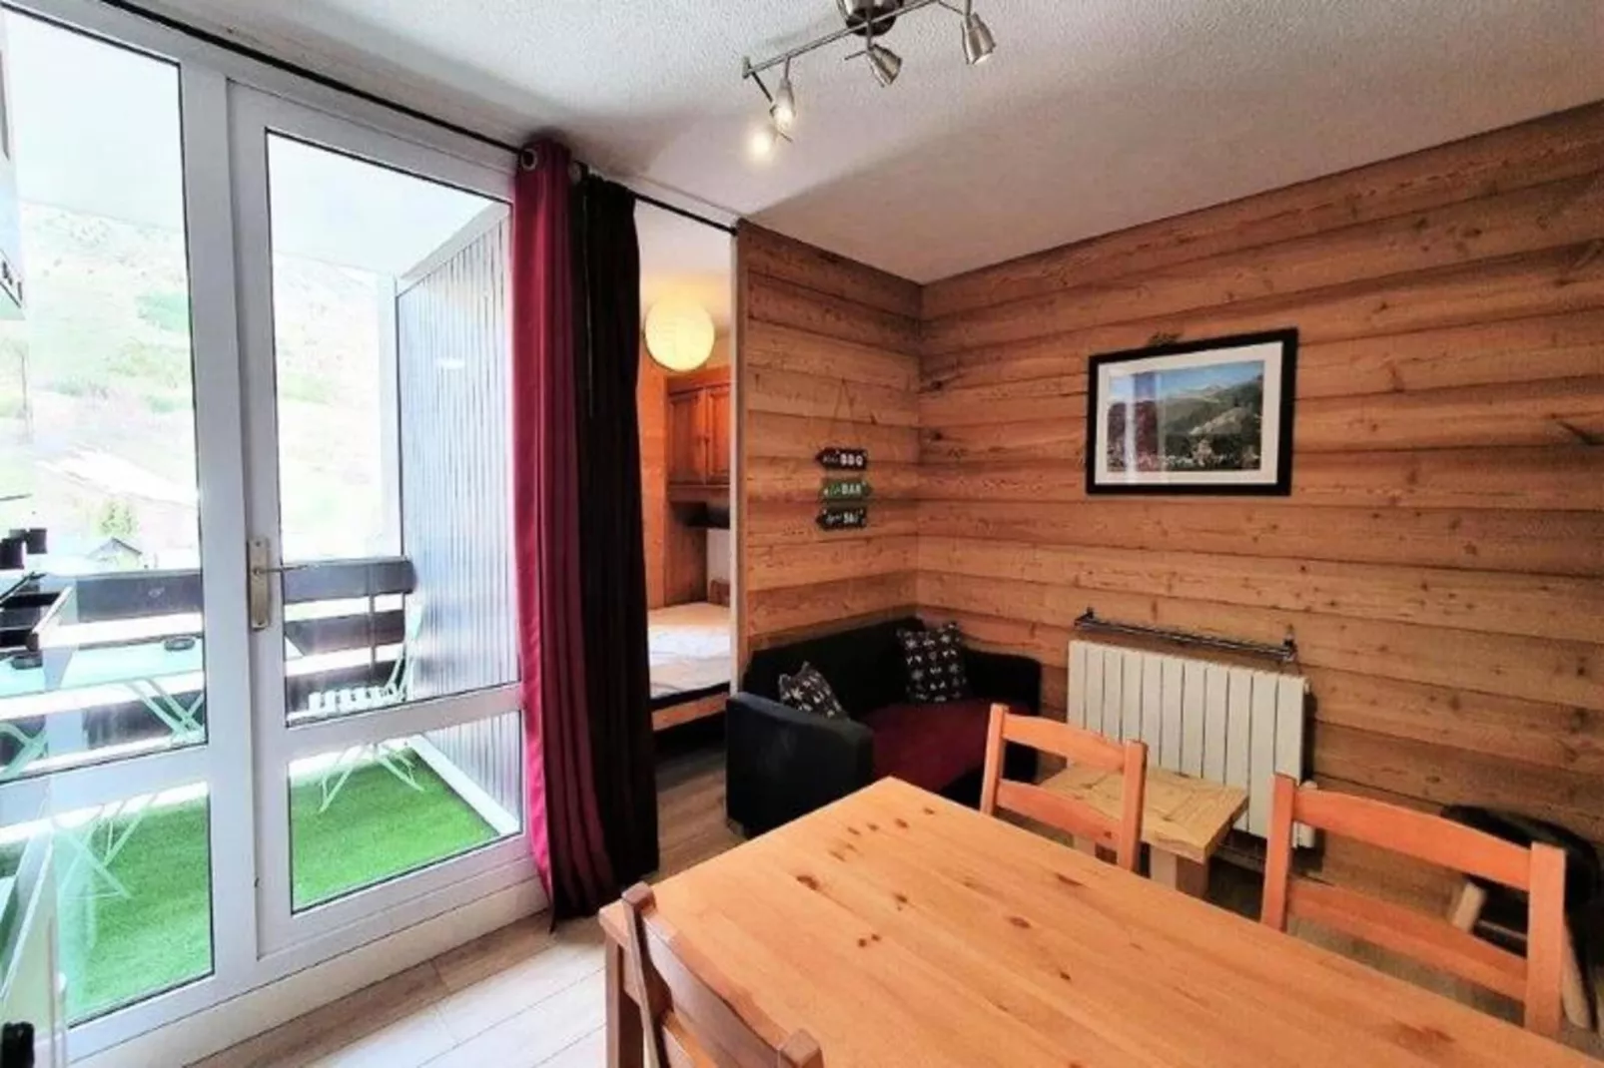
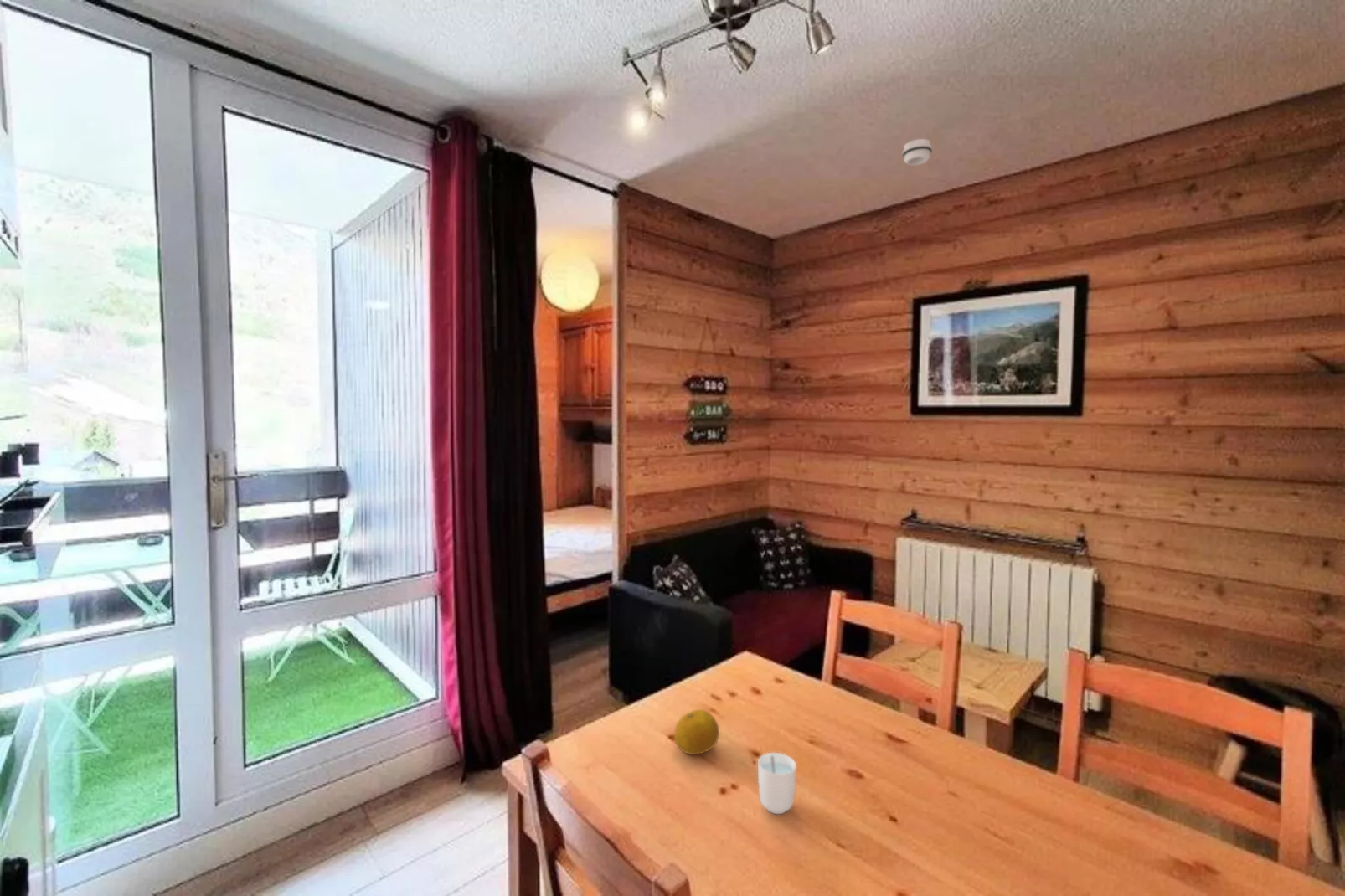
+ cup [757,752,797,815]
+ fruit [673,708,720,755]
+ smoke detector [901,138,933,167]
